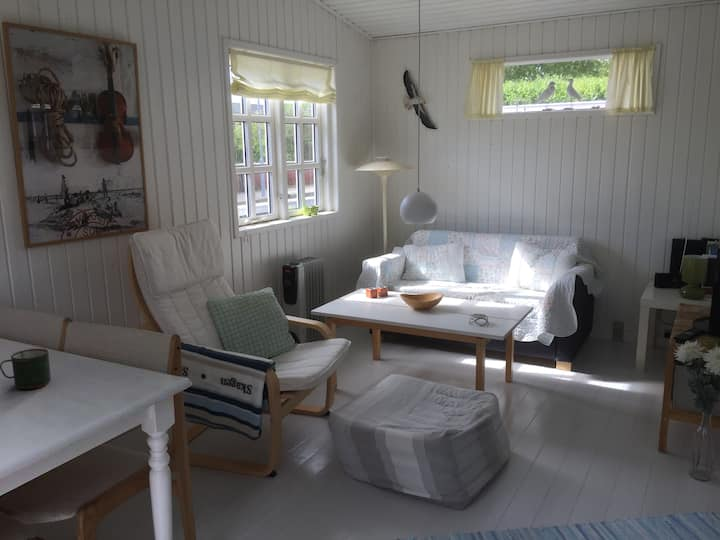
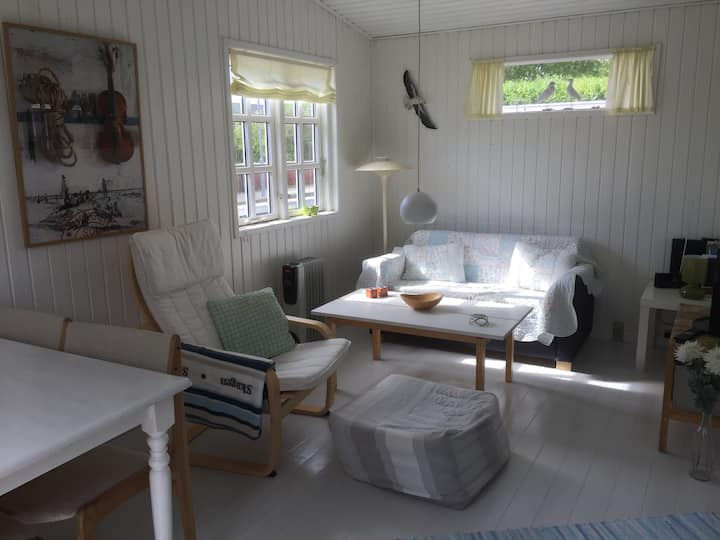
- mug [0,348,52,390]
